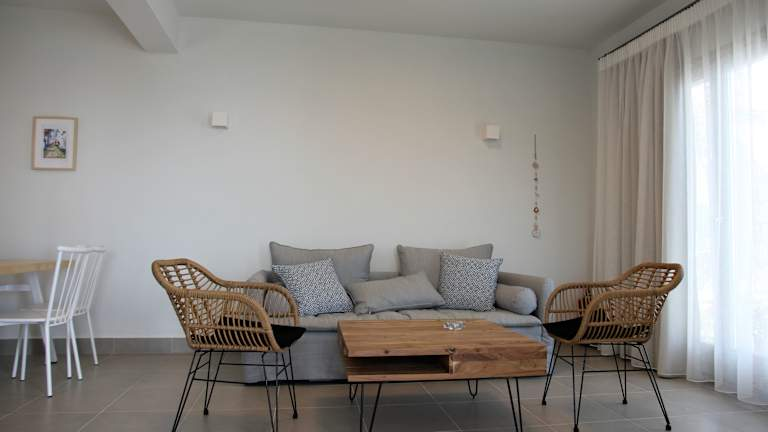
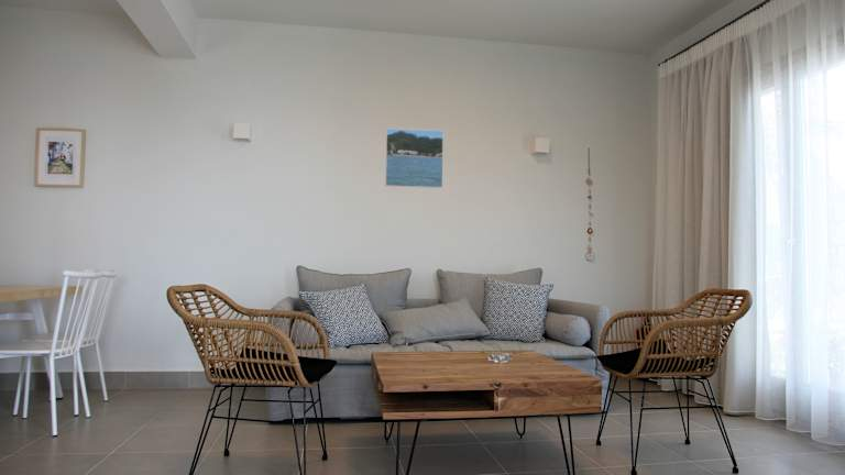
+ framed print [384,128,445,189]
